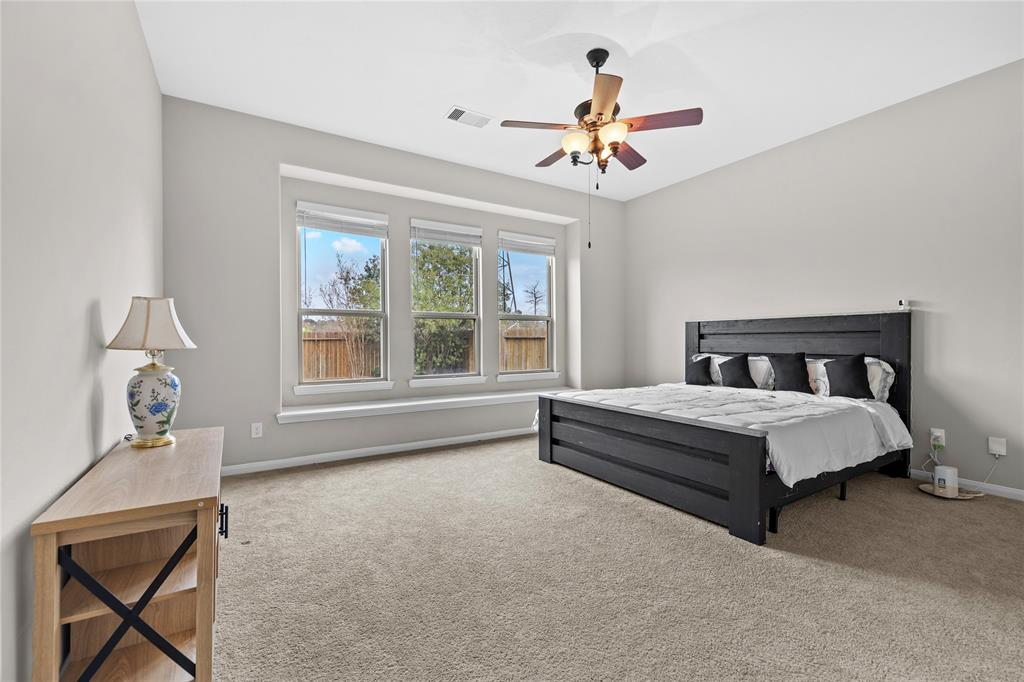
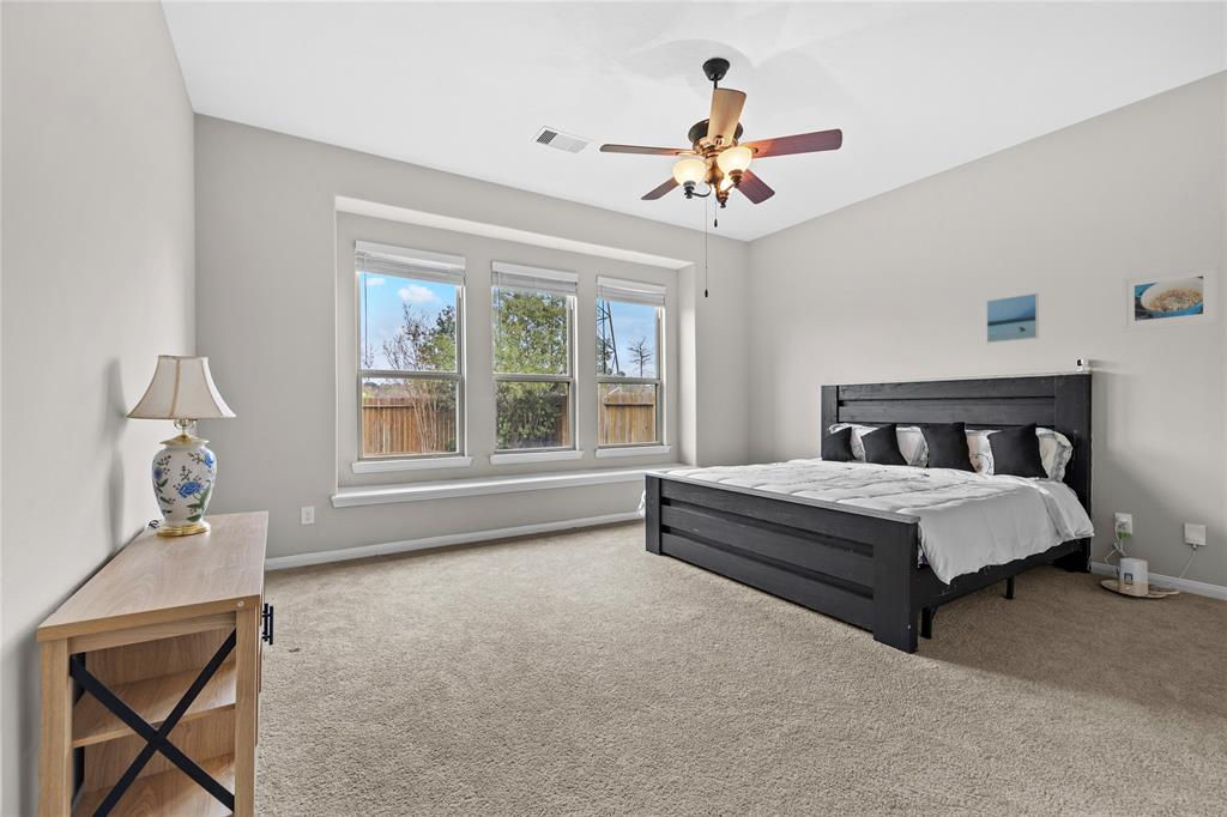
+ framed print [1120,262,1220,333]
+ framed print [985,292,1040,344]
